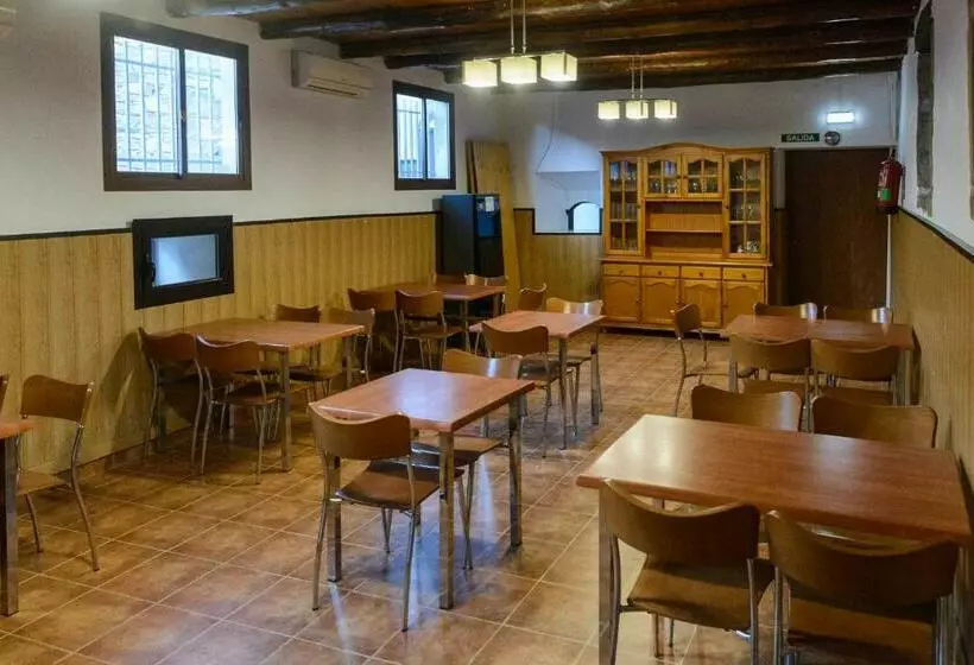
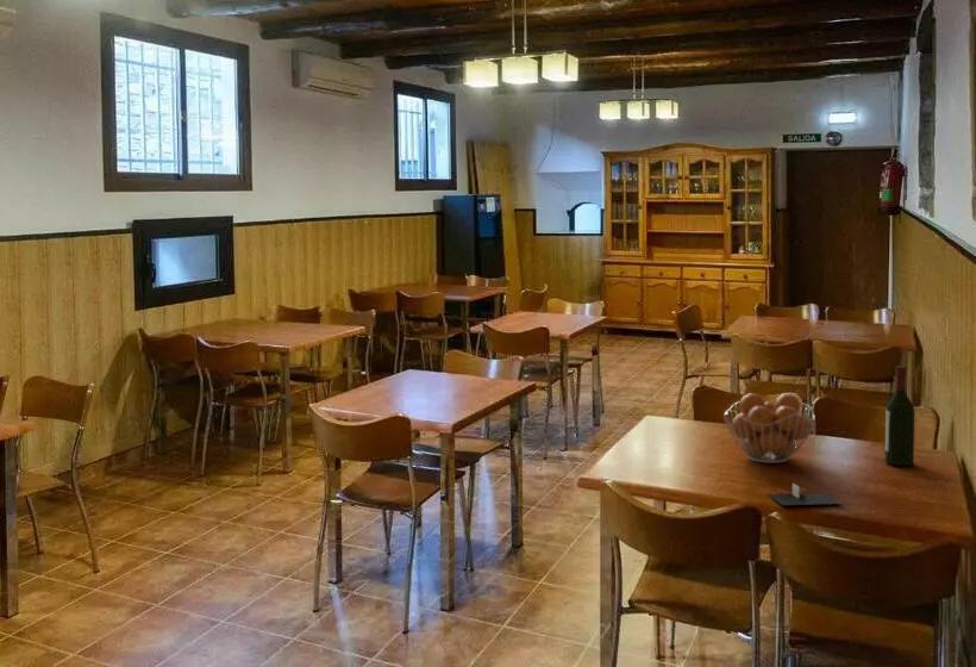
+ wine bottle [884,366,915,467]
+ fruit basket [722,392,817,465]
+ napkin holder [767,482,843,506]
